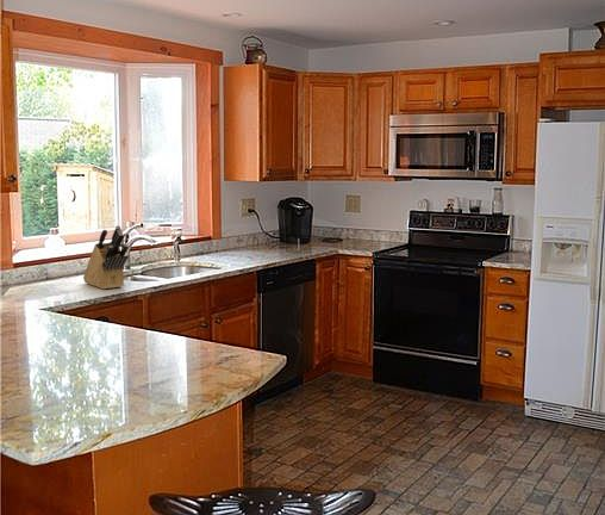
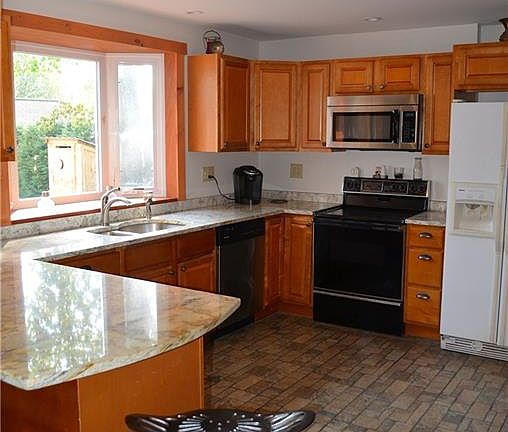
- knife block [82,224,130,291]
